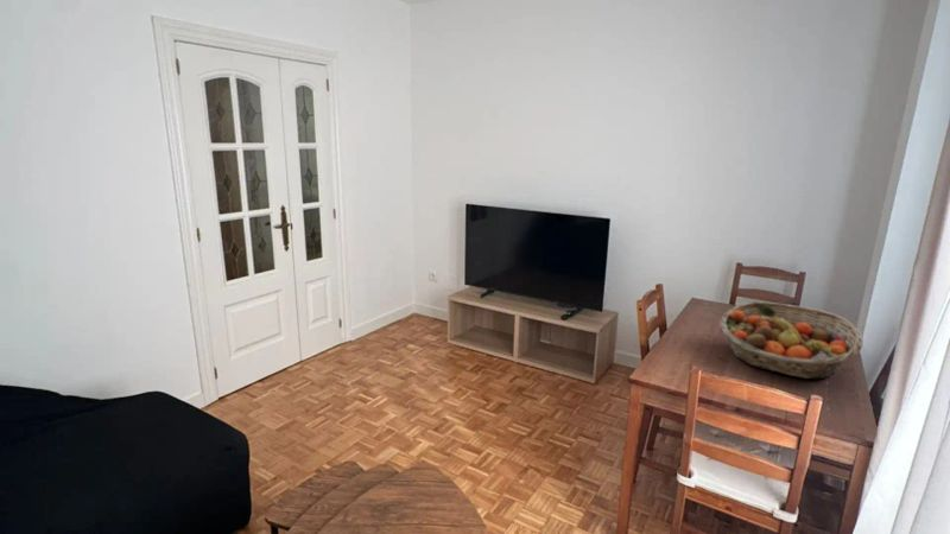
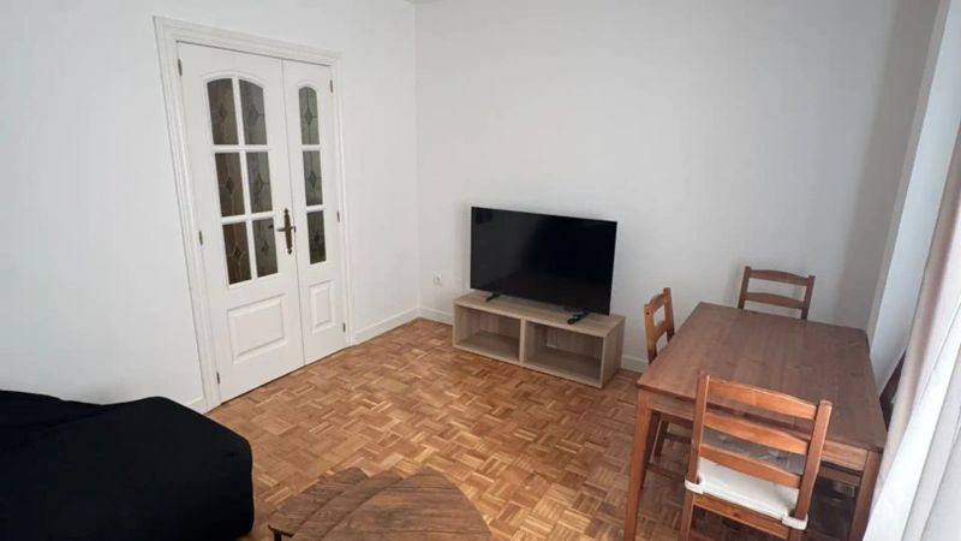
- fruit basket [718,300,864,380]
